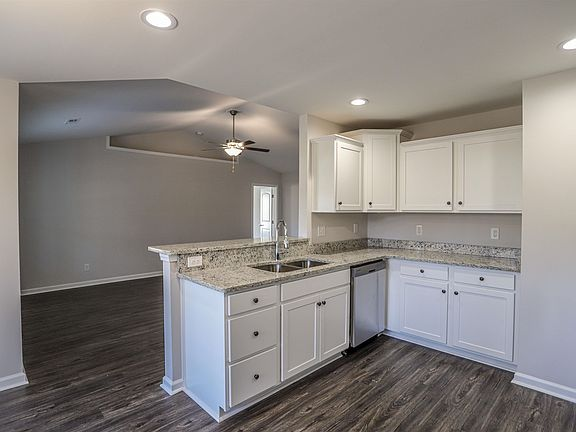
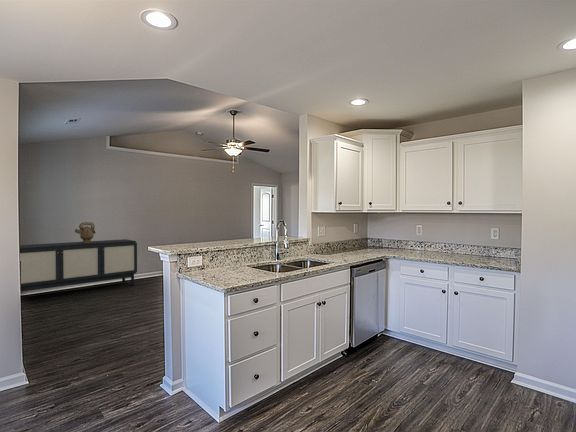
+ sideboard [19,238,138,293]
+ decorative urn [74,221,97,243]
